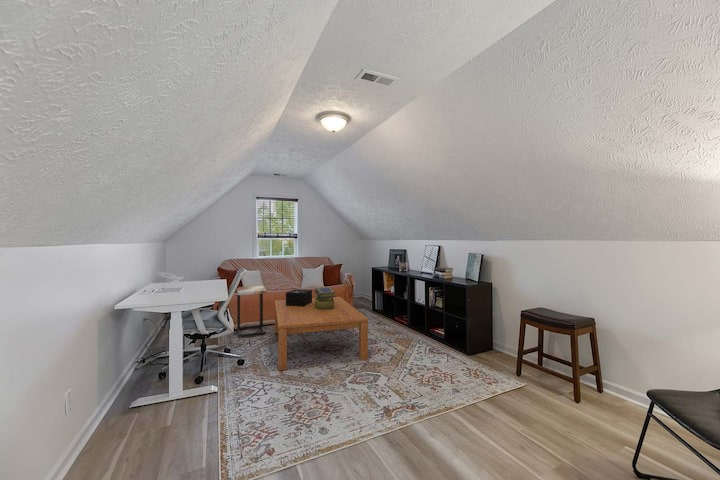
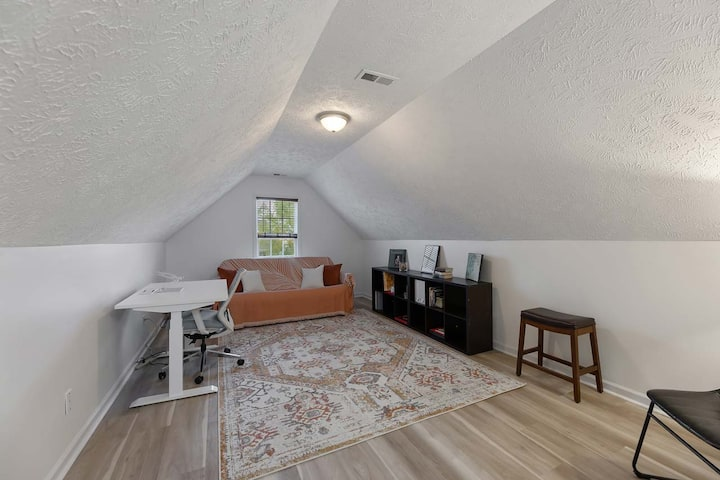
- coffee table [274,296,369,372]
- decorative box [285,288,313,307]
- side table [235,285,268,338]
- stack of books [313,286,337,310]
